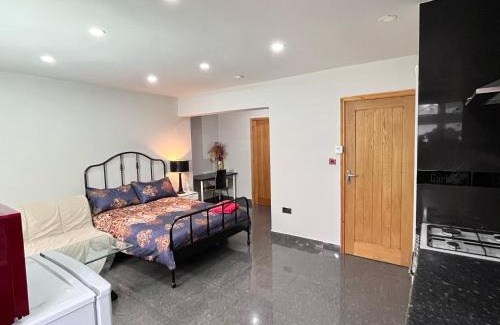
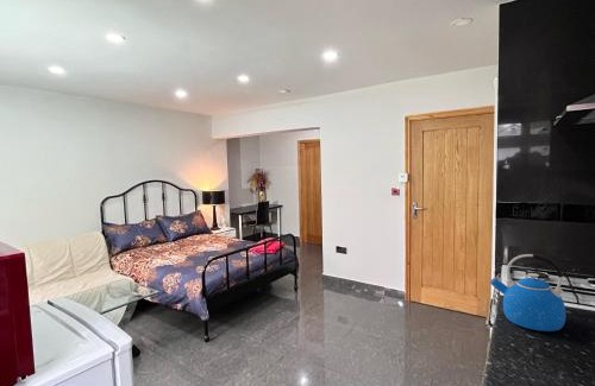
+ kettle [489,252,566,333]
